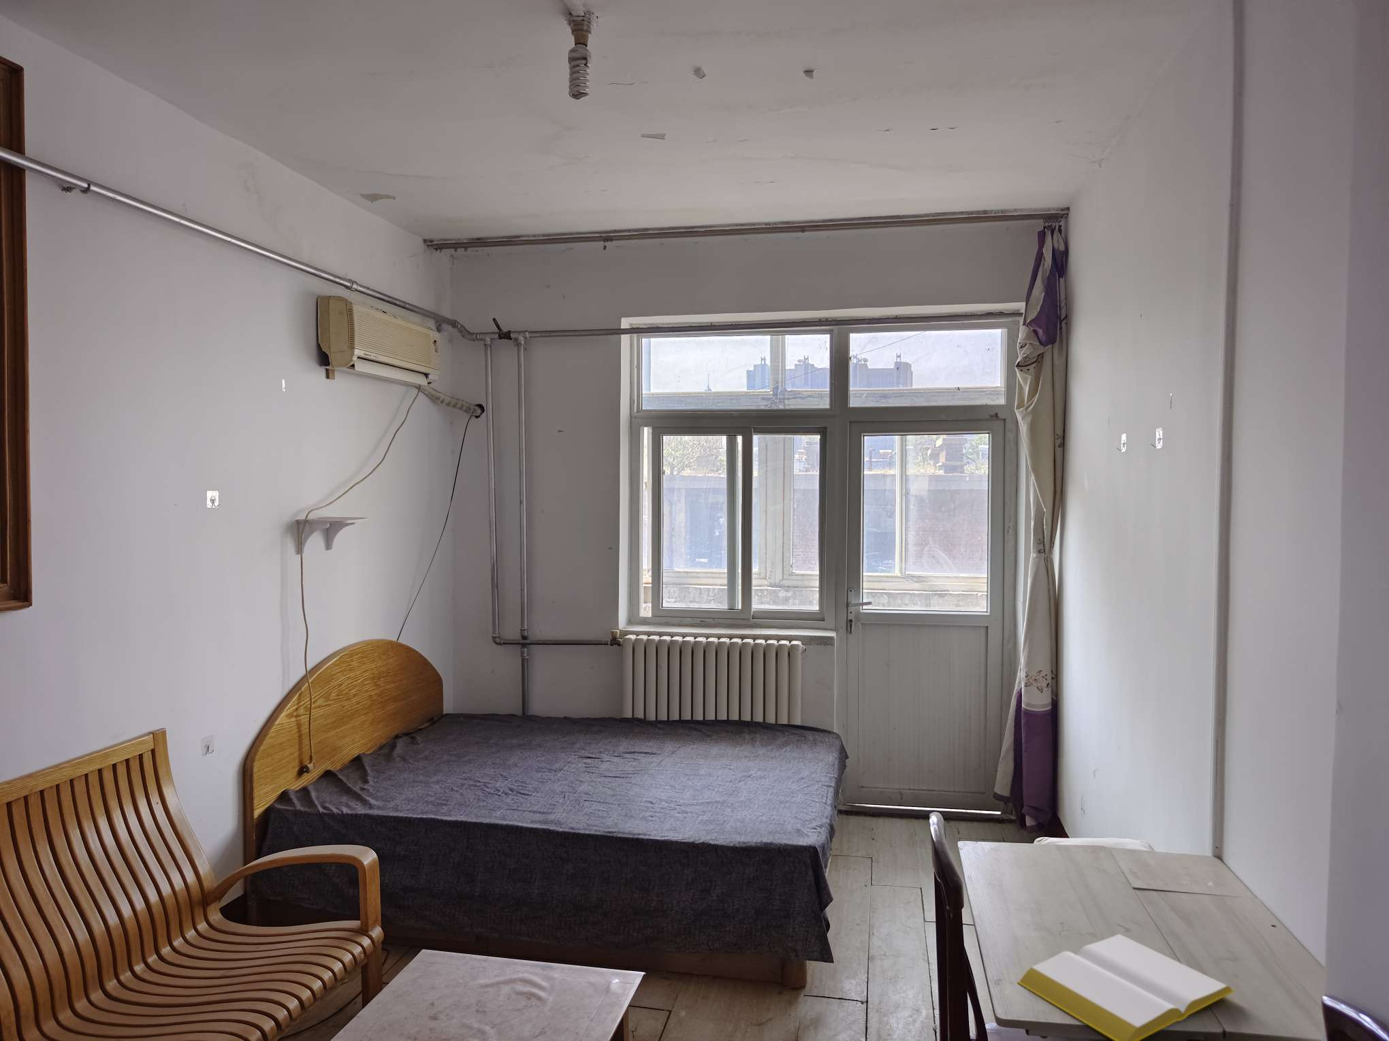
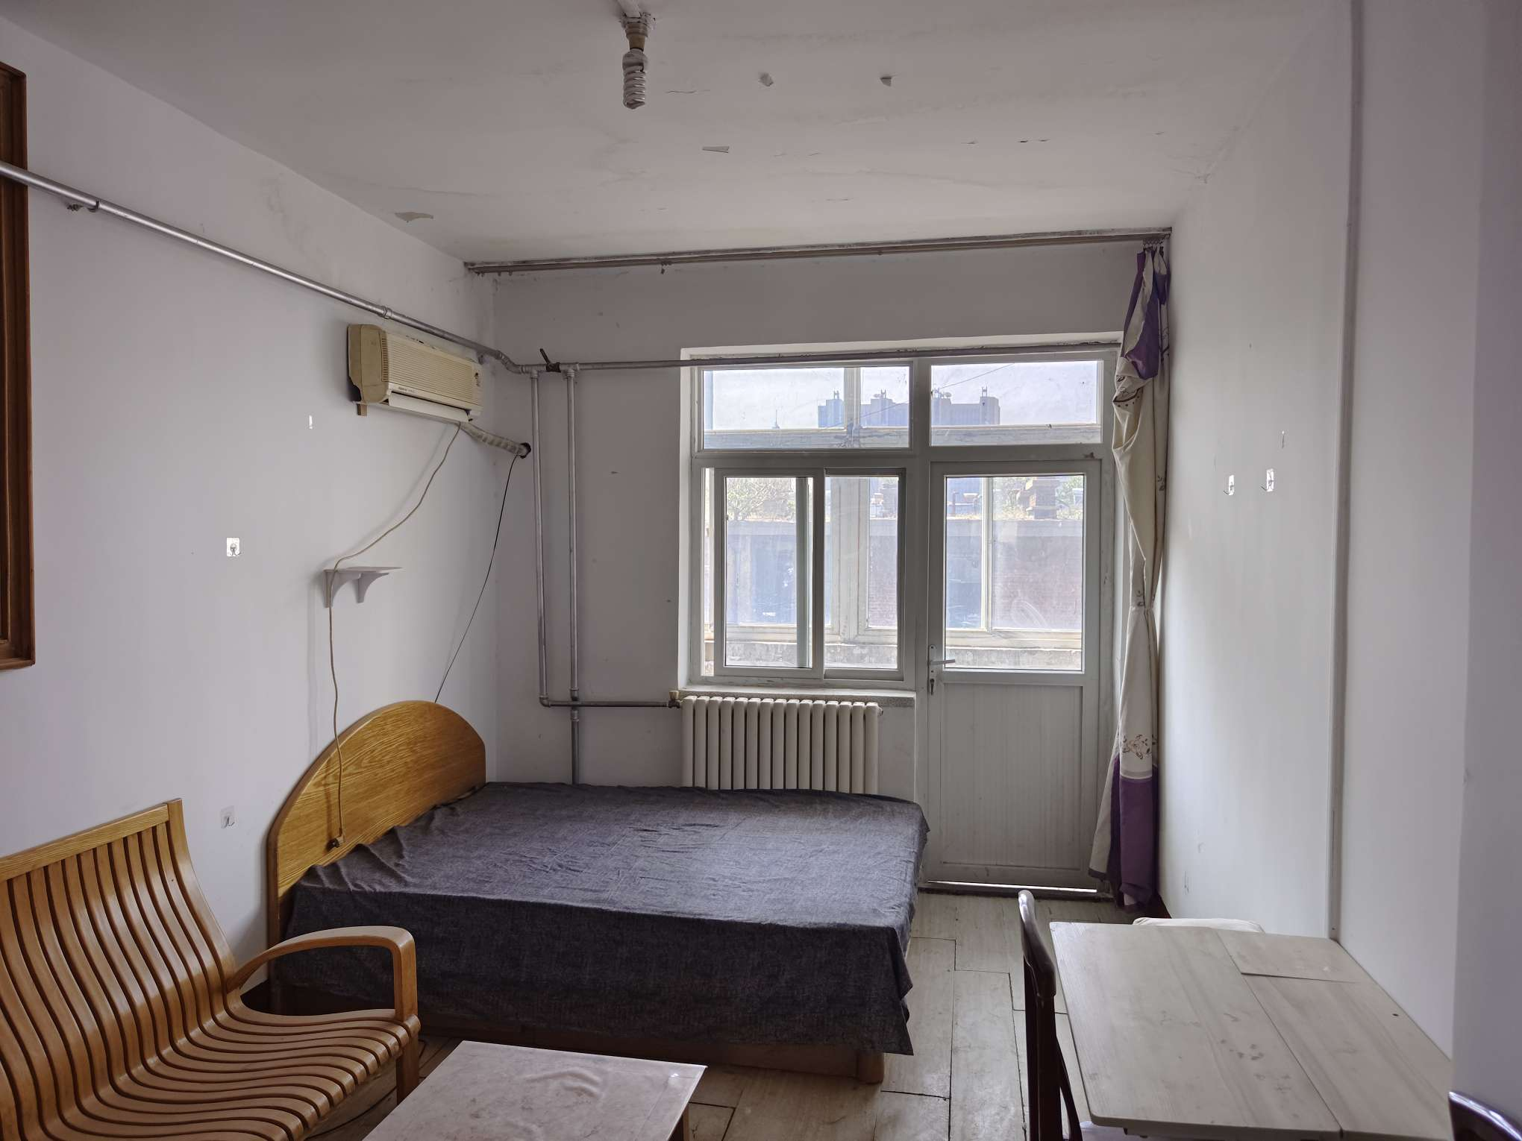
- notepad [1016,934,1235,1041]
